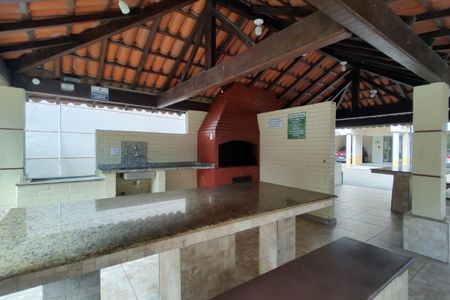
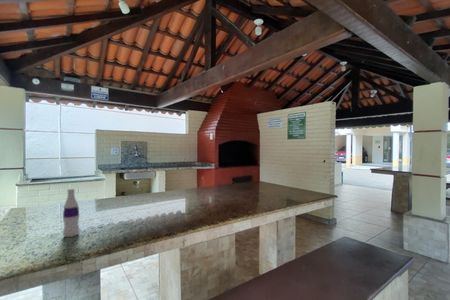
+ bottle [62,188,80,238]
